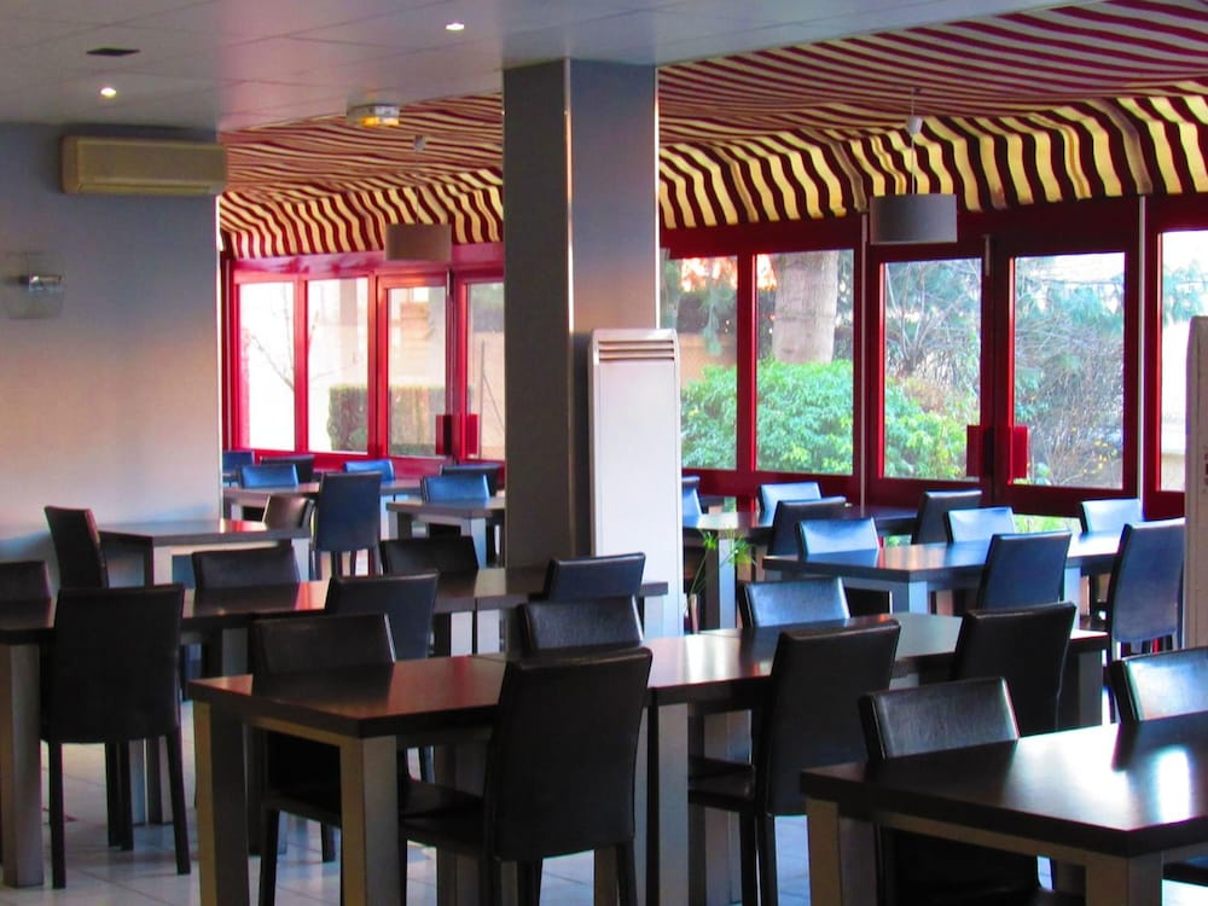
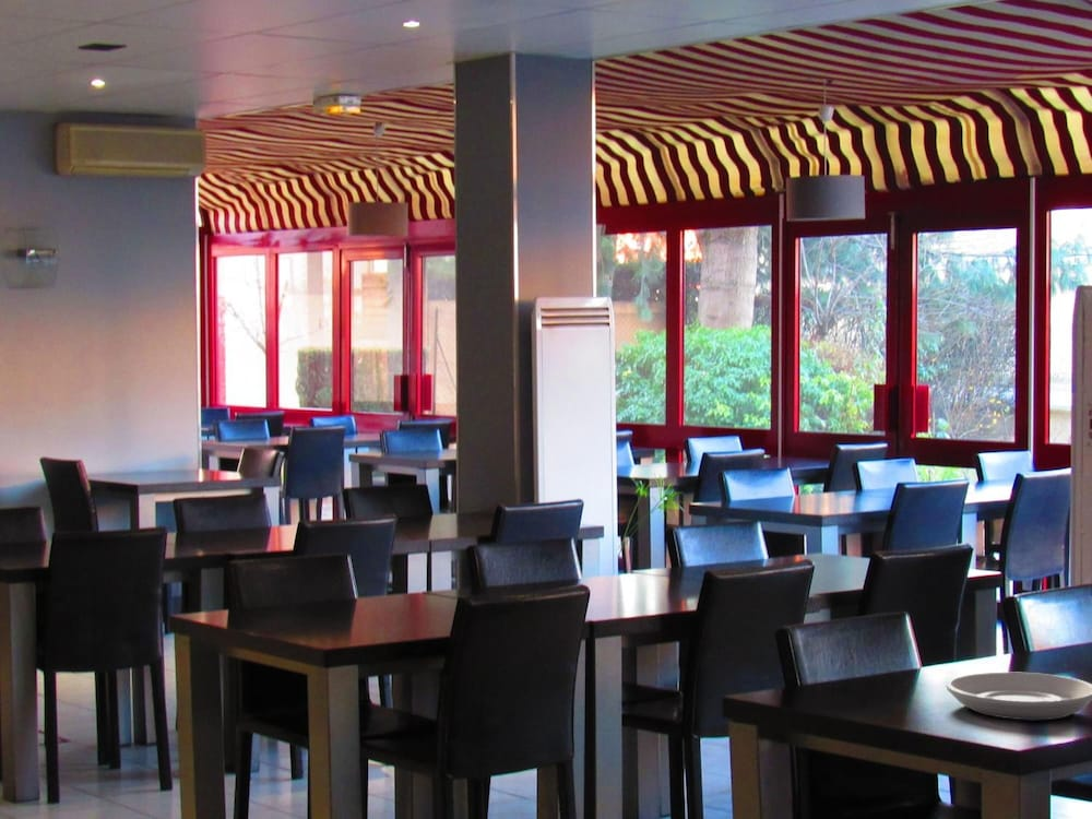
+ plate [946,672,1092,722]
